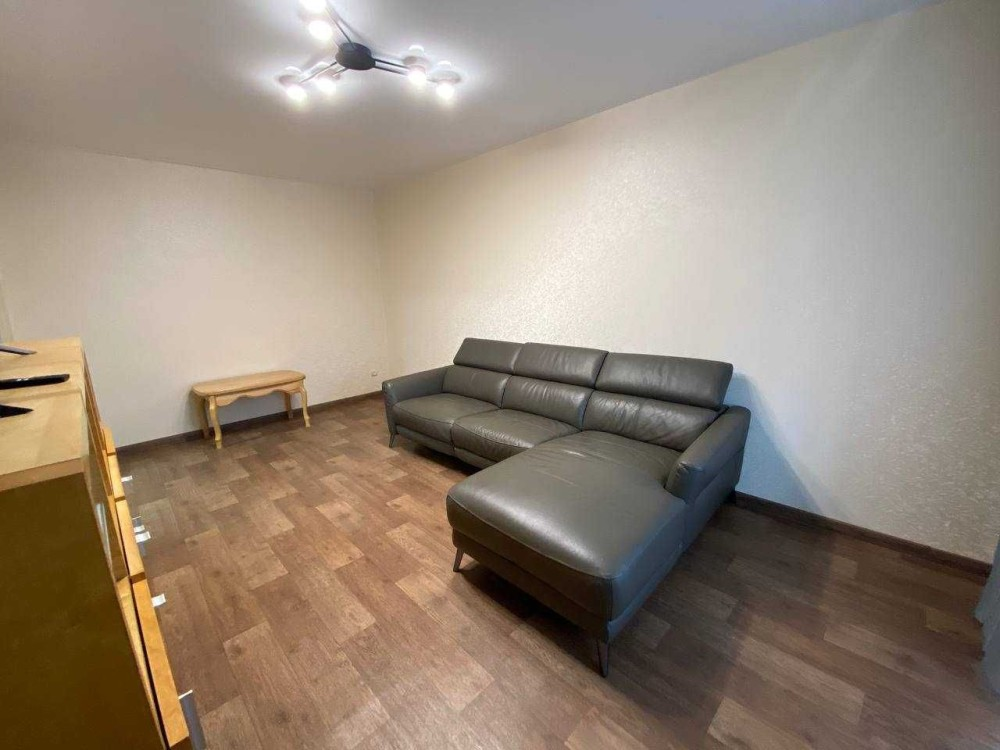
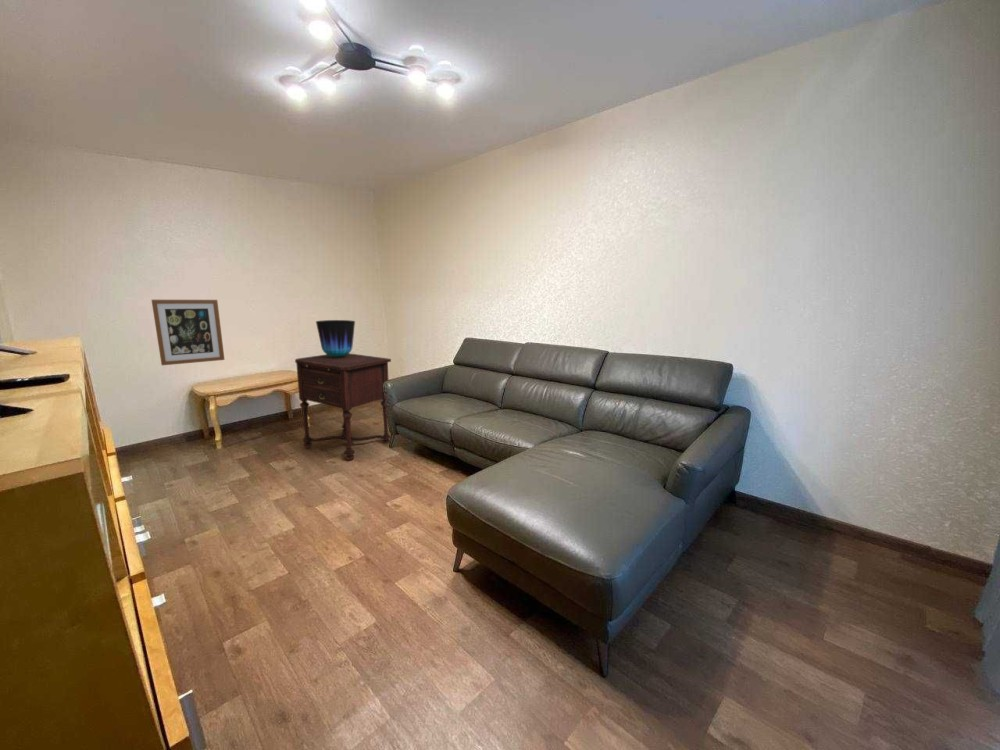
+ wall art [151,299,226,366]
+ side table [294,353,392,462]
+ vase [315,319,356,357]
